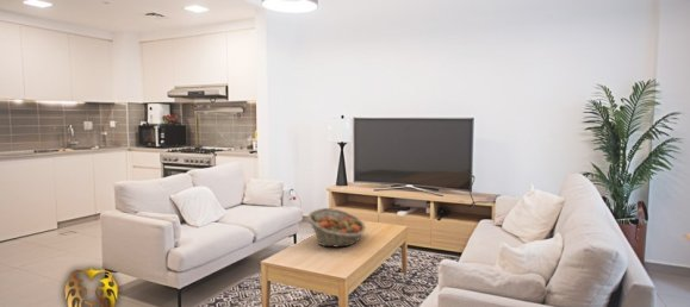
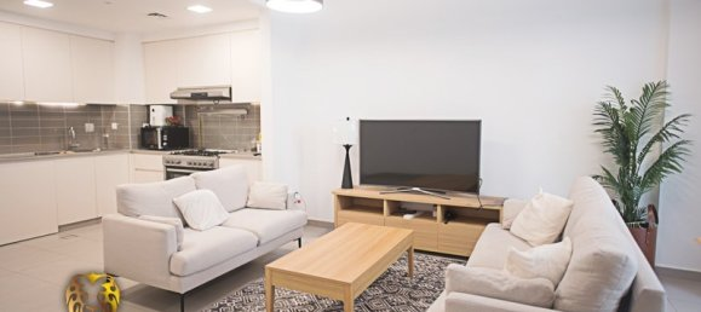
- fruit basket [306,207,367,249]
